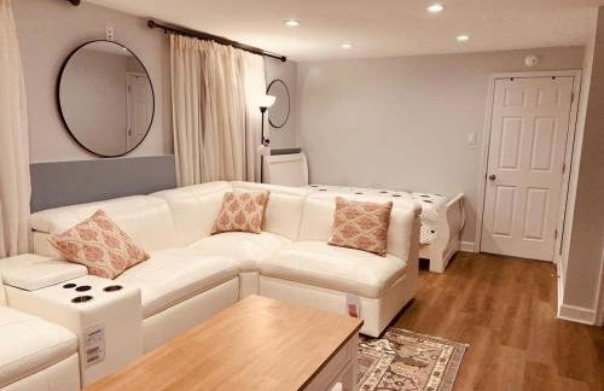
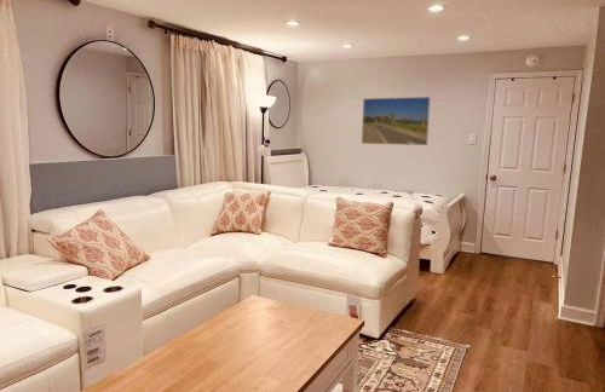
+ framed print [361,96,432,146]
